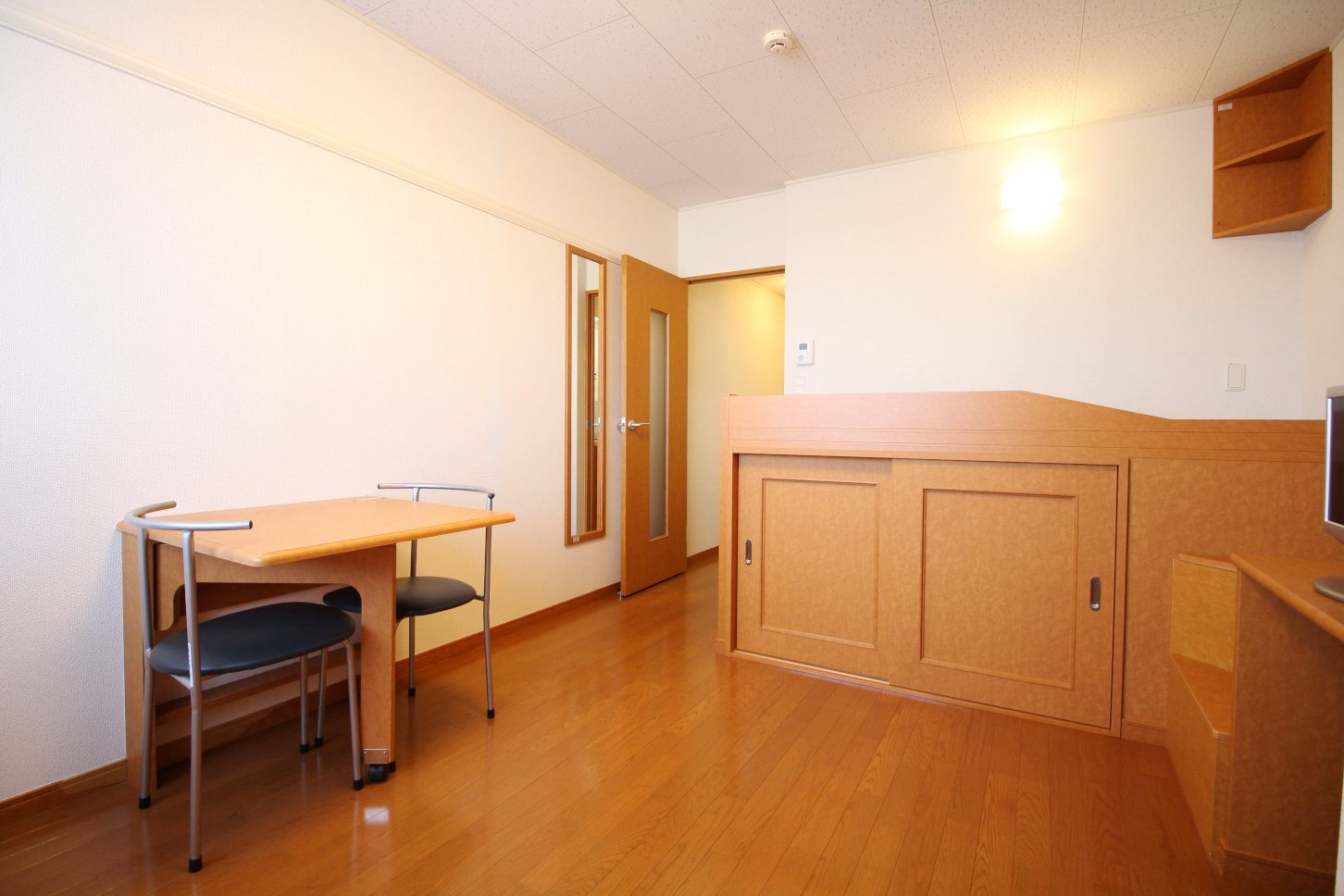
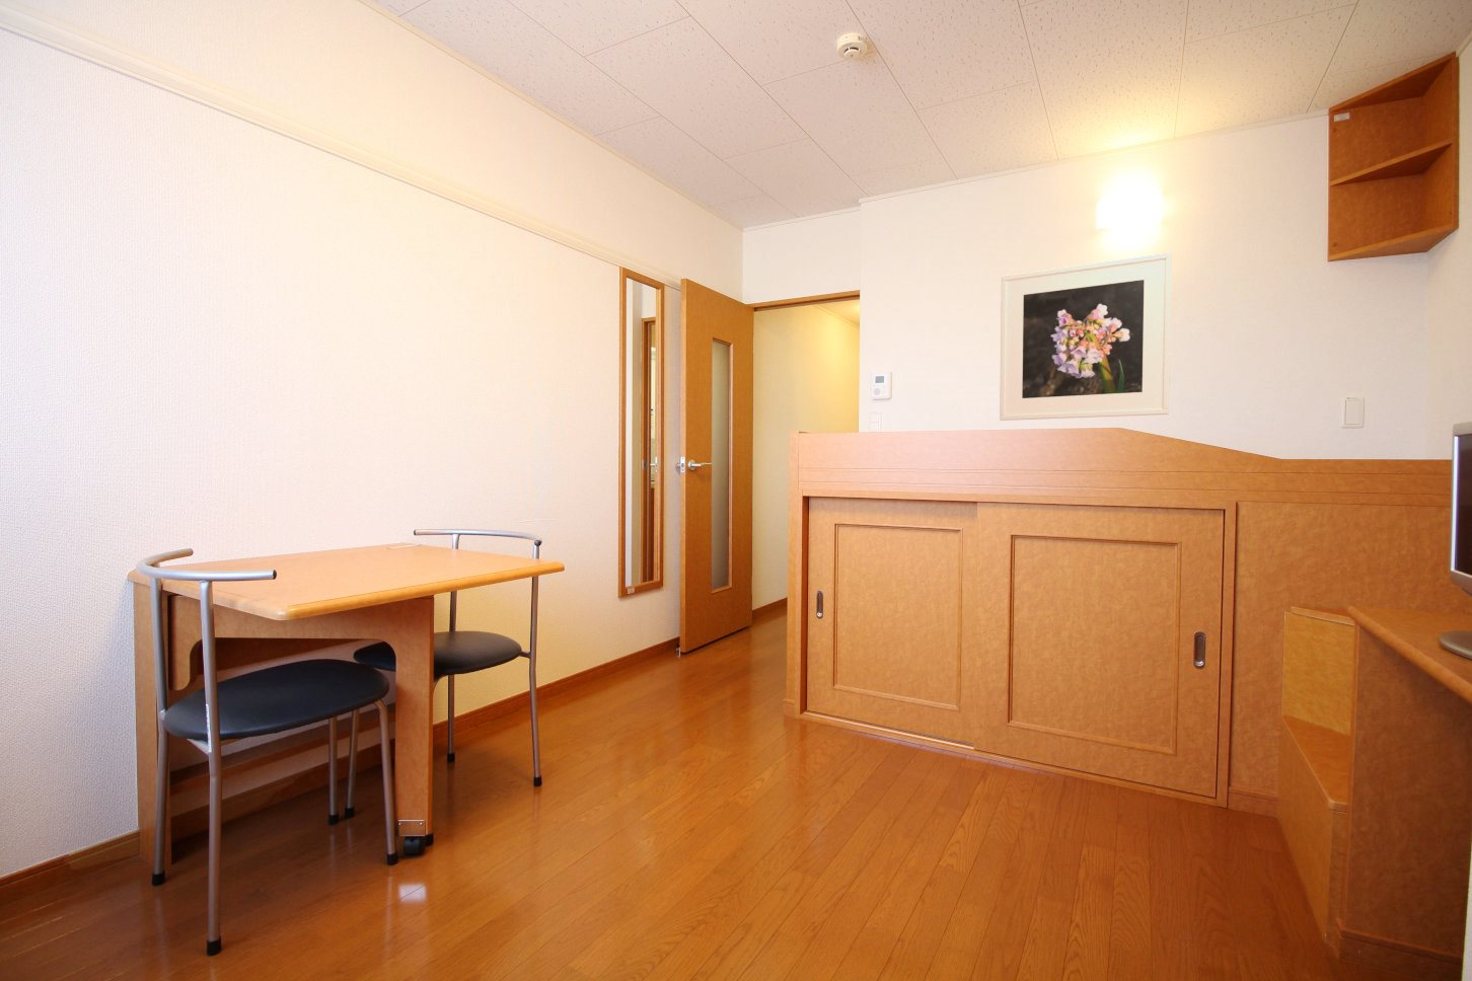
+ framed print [999,252,1173,422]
